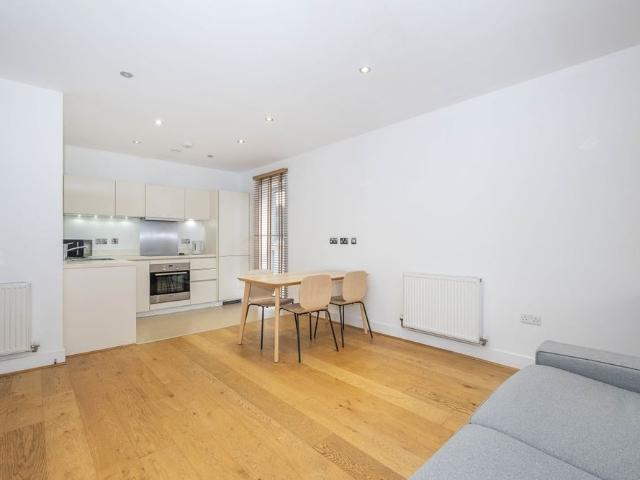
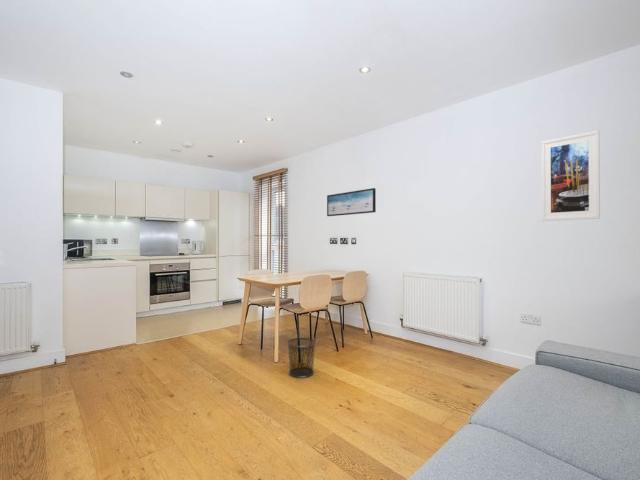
+ waste bin [286,337,317,379]
+ wall art [326,187,377,217]
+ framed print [540,130,601,222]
